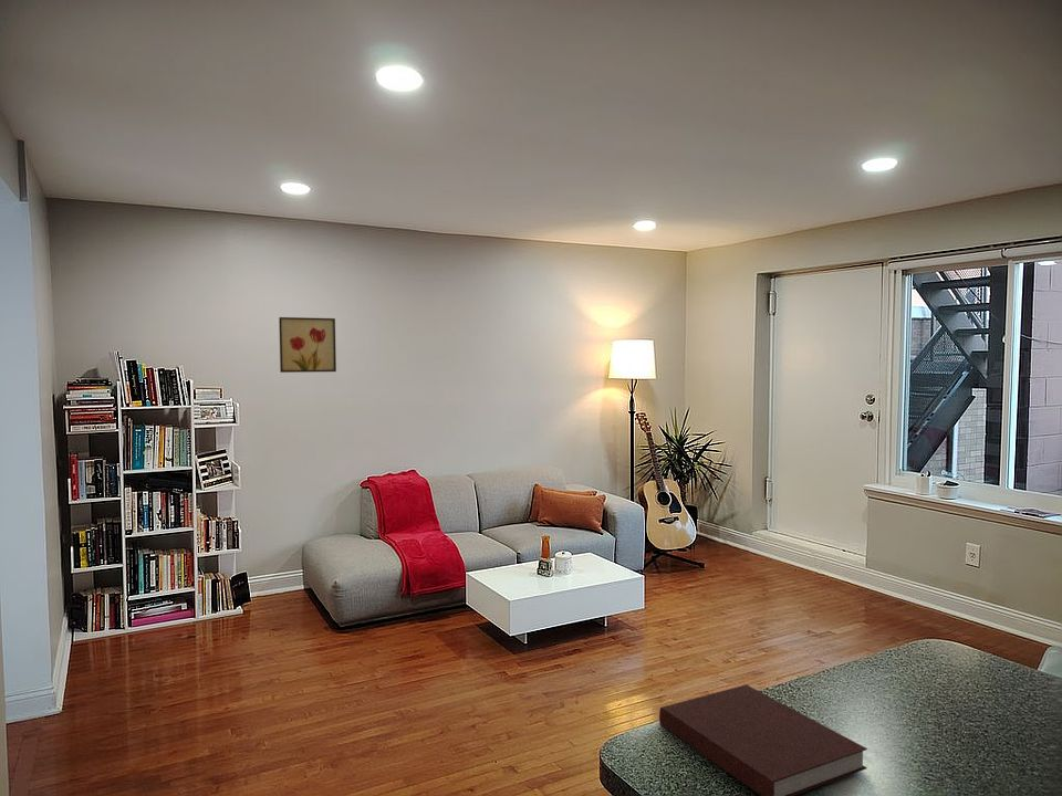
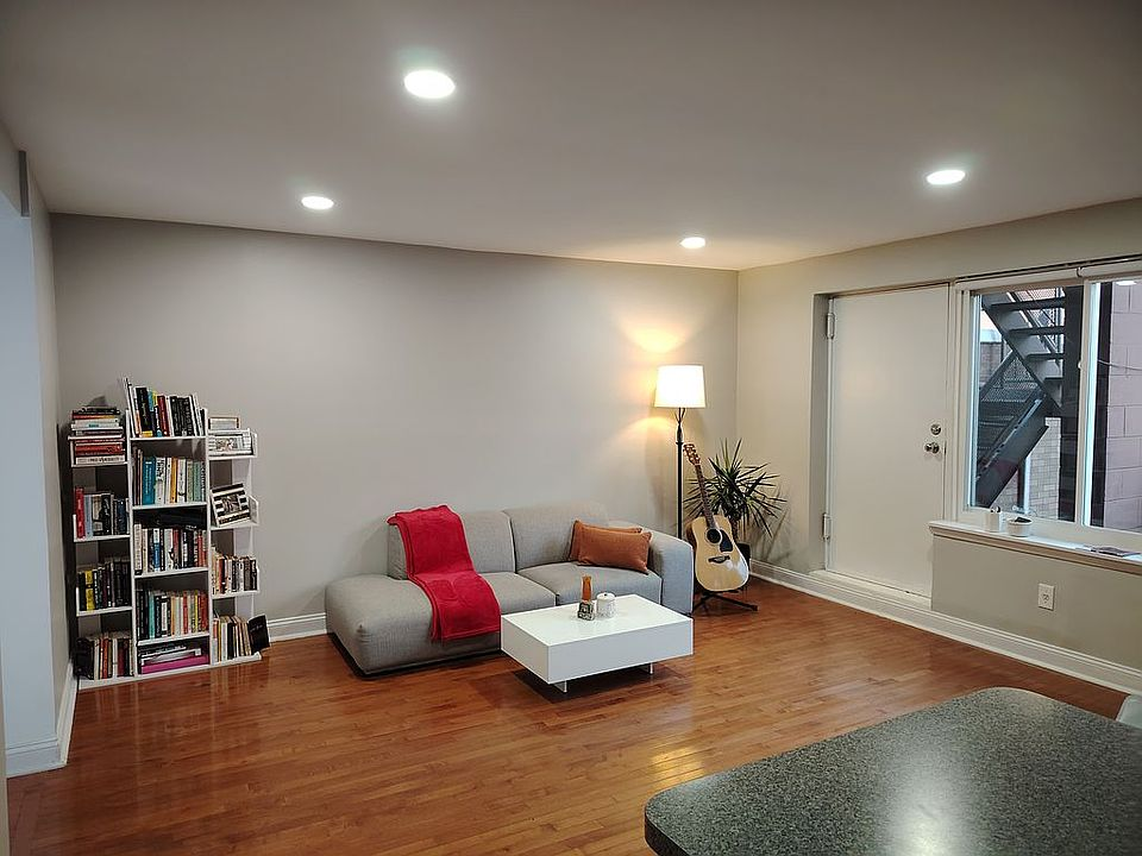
- wall art [278,316,337,374]
- notebook [658,683,868,796]
